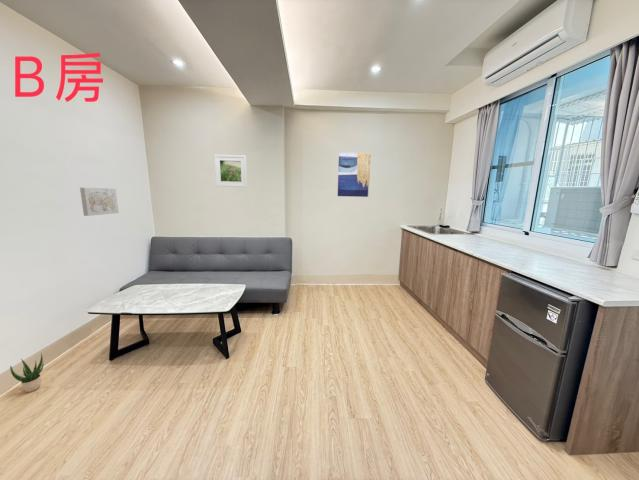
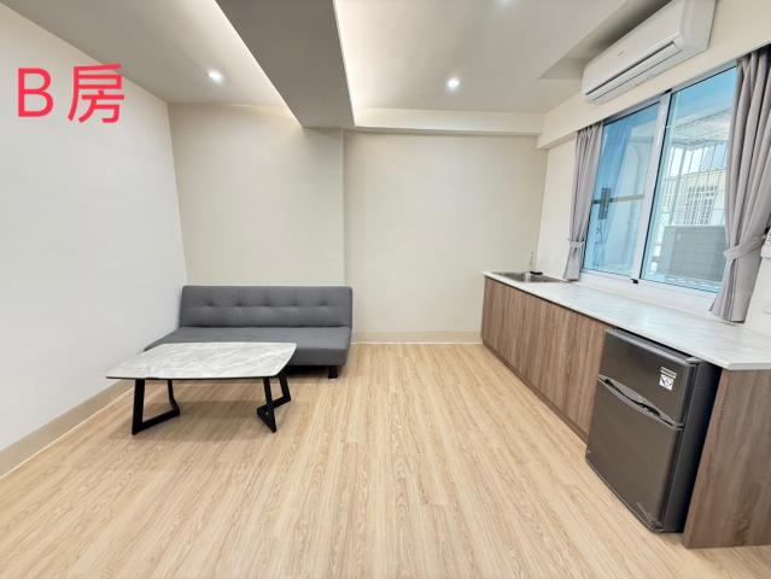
- potted plant [9,352,44,393]
- wall art [79,187,120,217]
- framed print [213,154,248,188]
- wall art [337,152,372,198]
